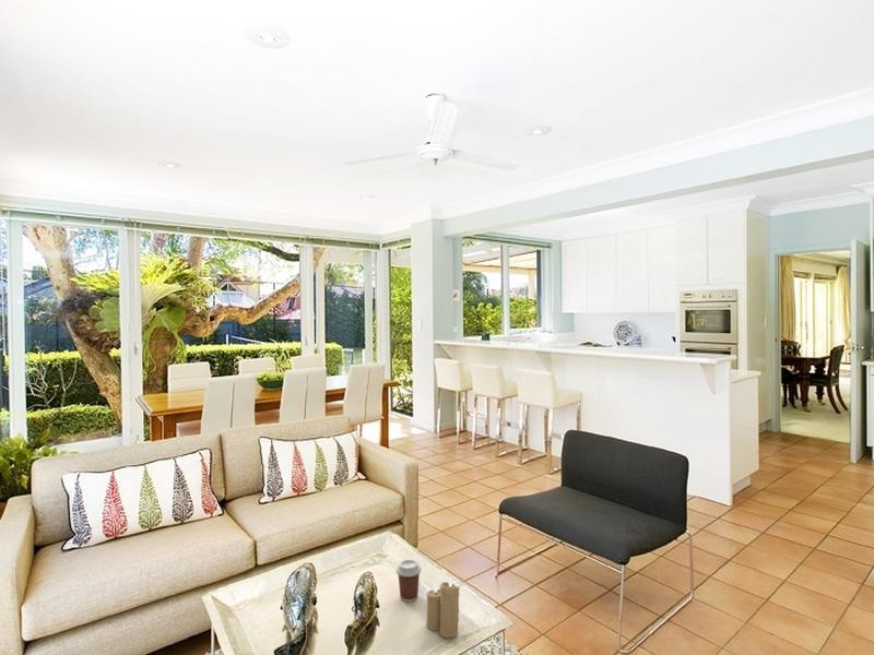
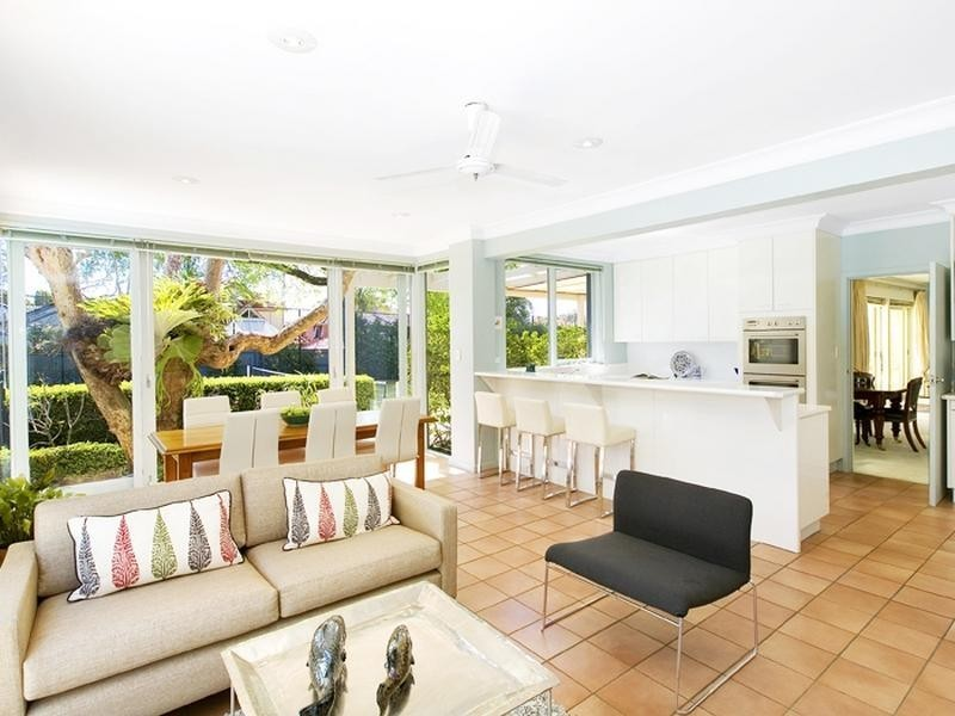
- candle [425,576,461,639]
- coffee cup [395,559,423,603]
